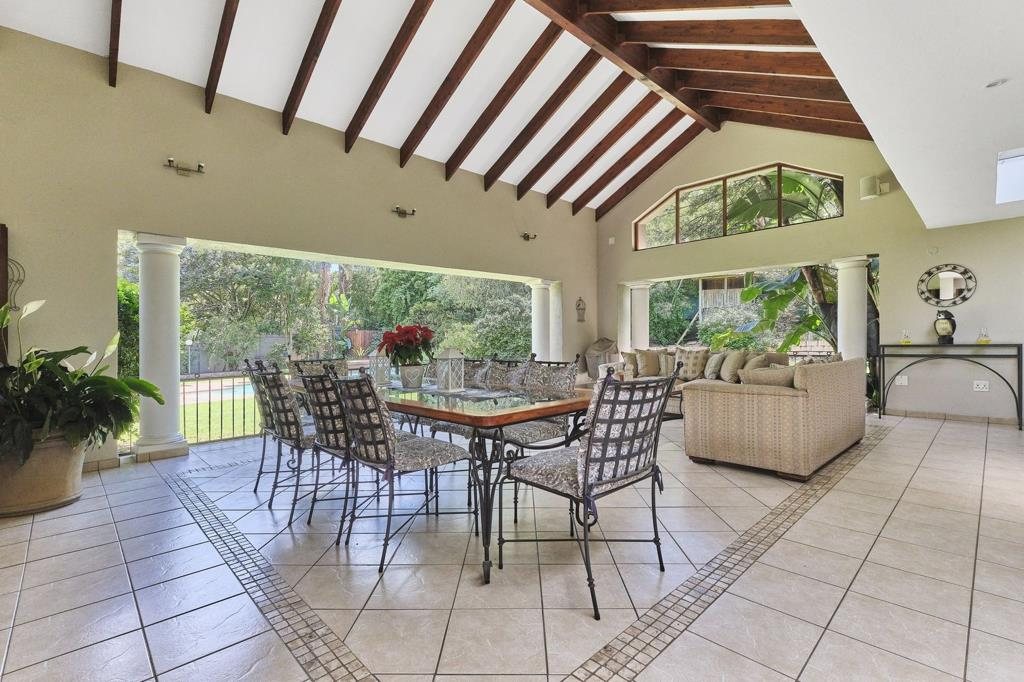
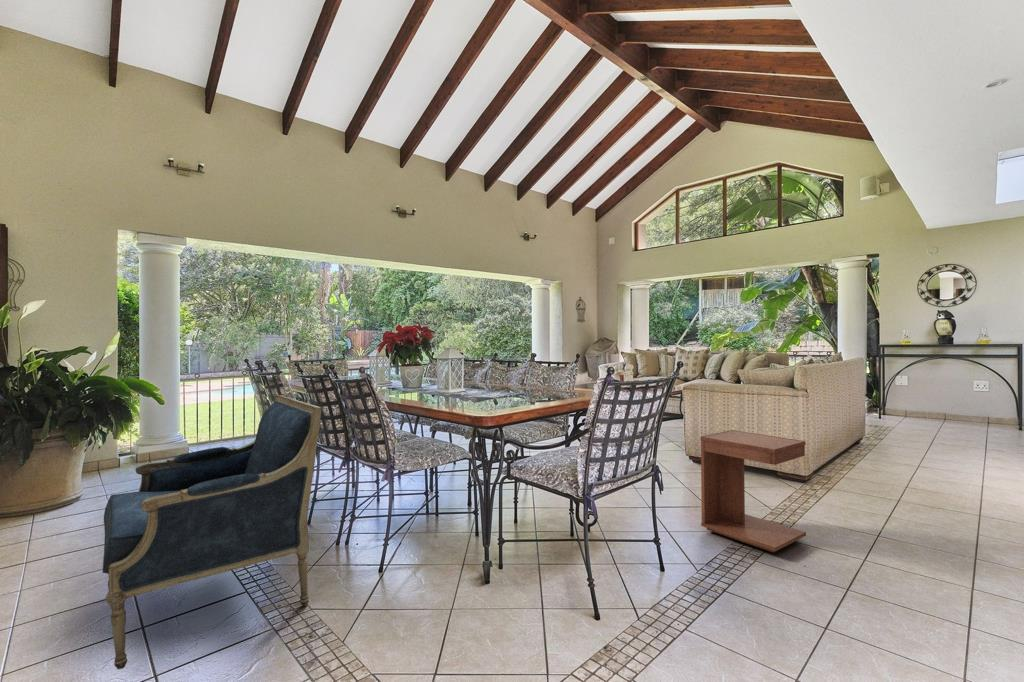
+ side table [699,429,807,553]
+ armchair [102,394,323,670]
